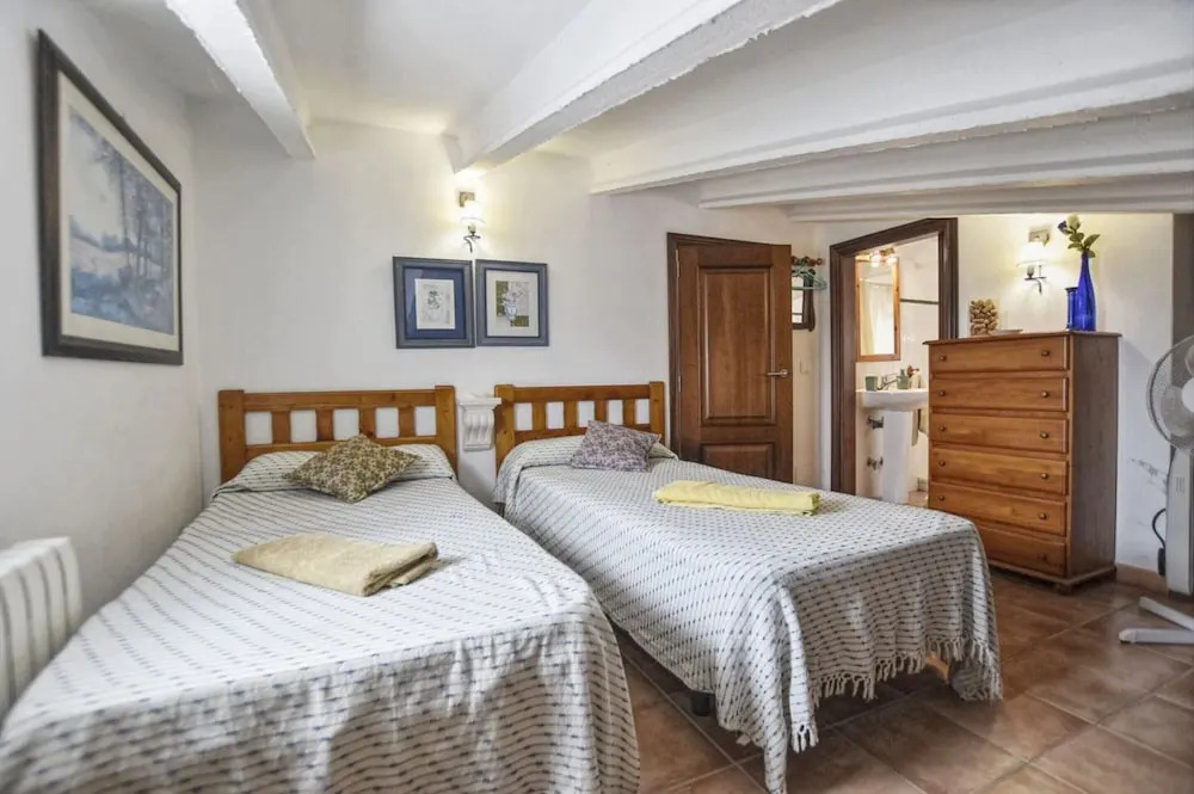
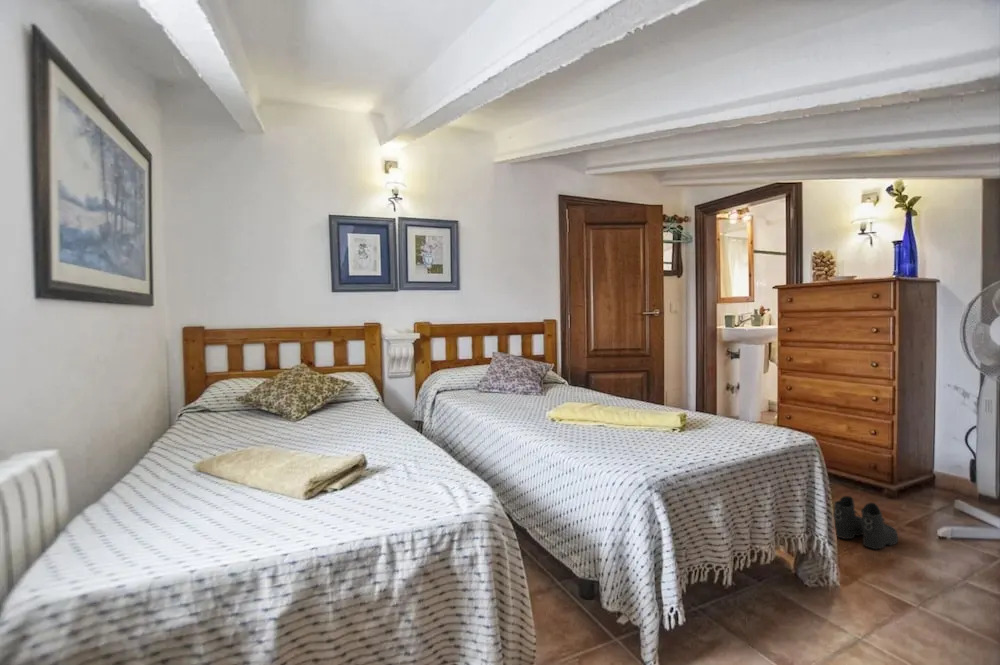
+ boots [833,495,899,550]
